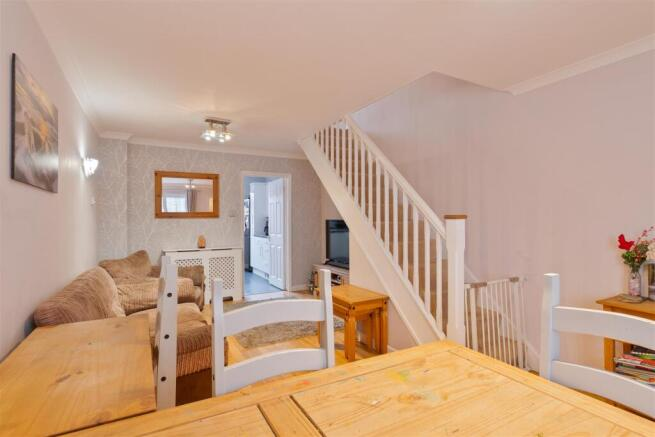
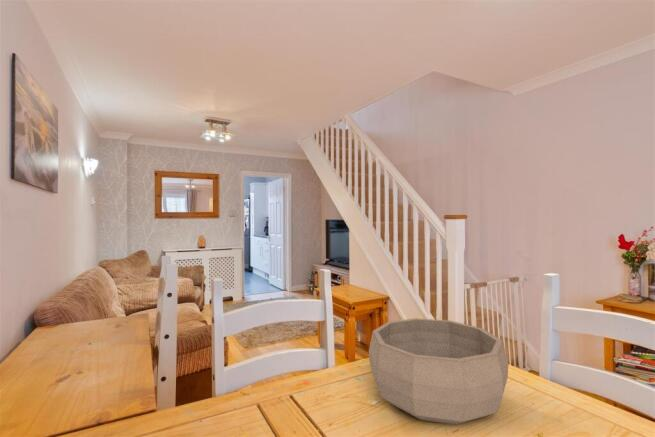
+ decorative bowl [368,317,509,426]
